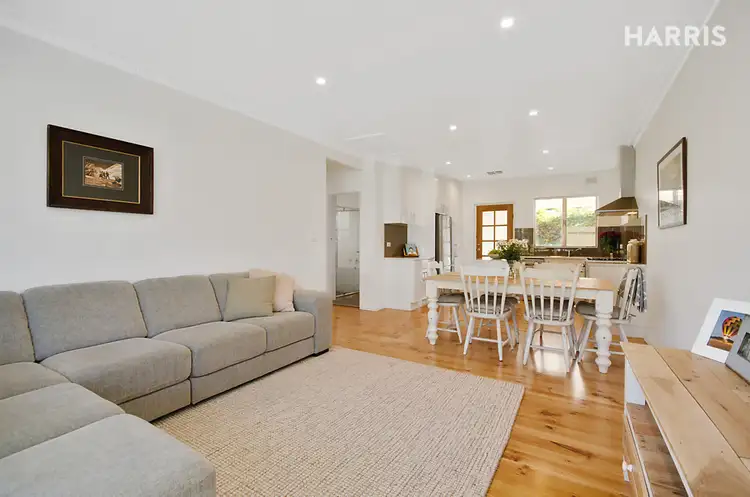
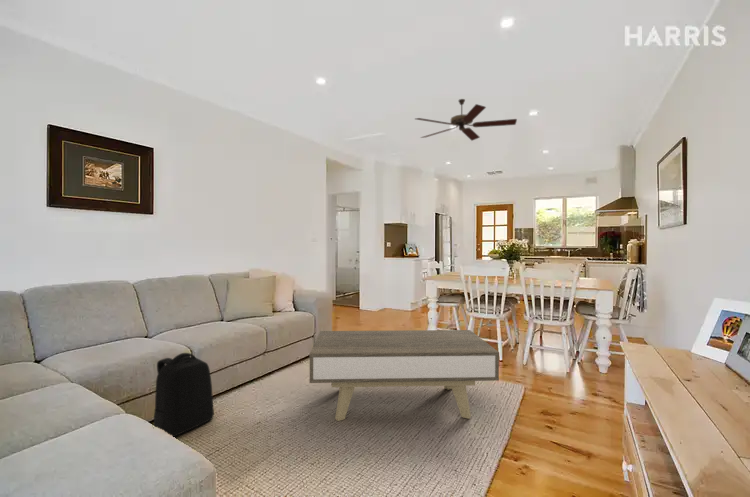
+ backpack [152,352,215,438]
+ coffee table [308,329,500,422]
+ ceiling fan [415,98,518,142]
